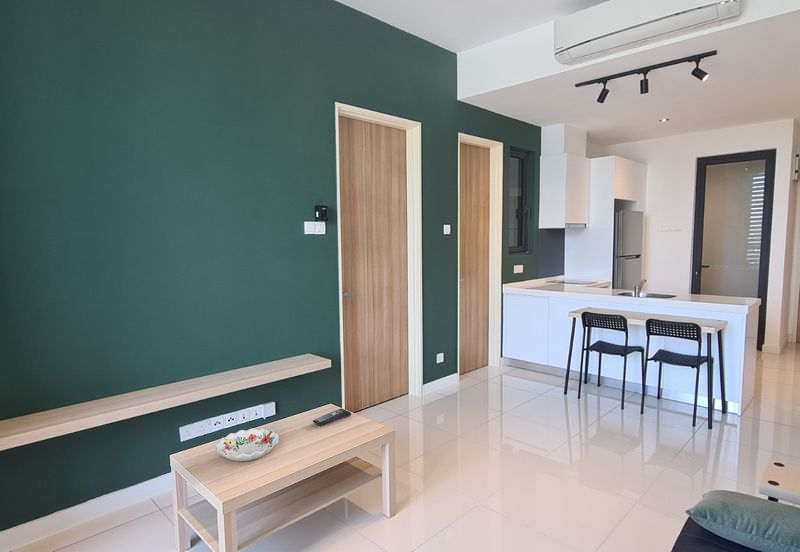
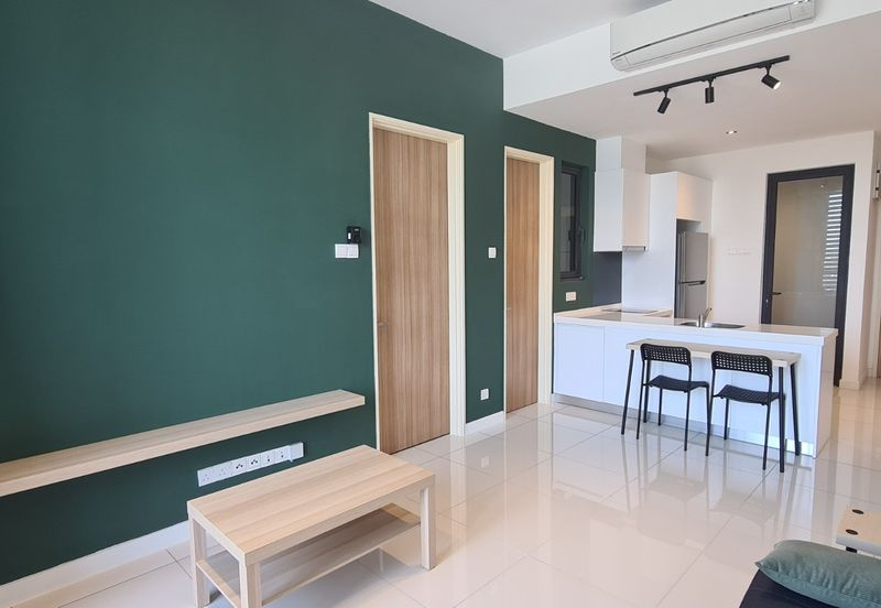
- decorative bowl [215,427,280,462]
- remote control [312,408,352,427]
